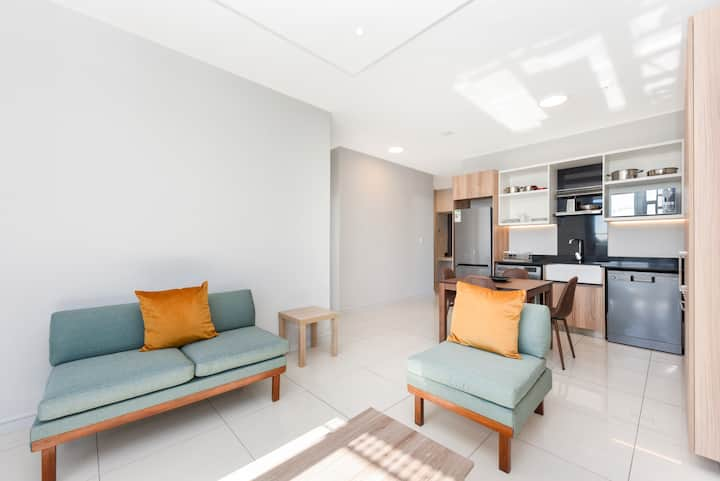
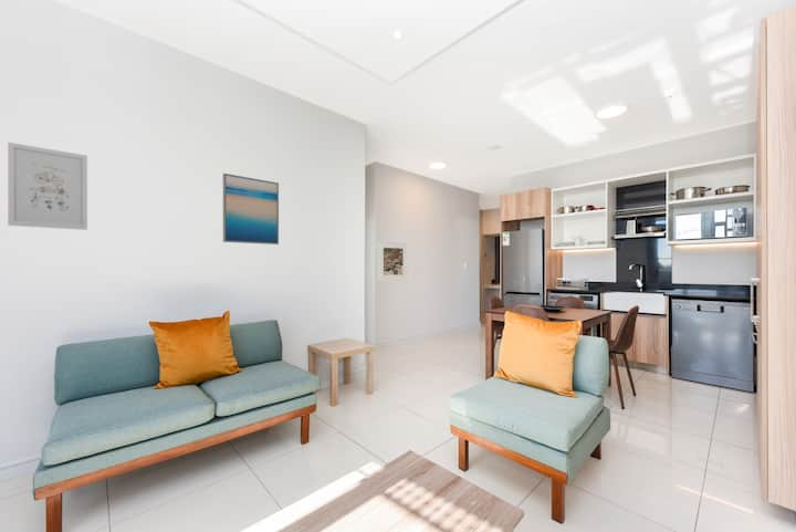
+ wall art [222,173,280,246]
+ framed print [377,240,408,282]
+ wall art [7,142,88,231]
